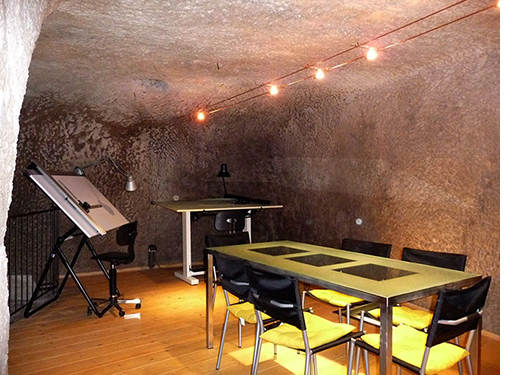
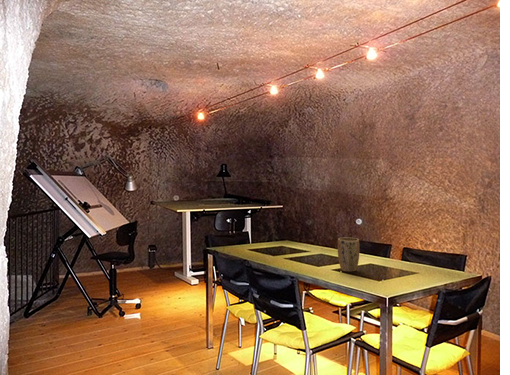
+ plant pot [337,236,360,273]
